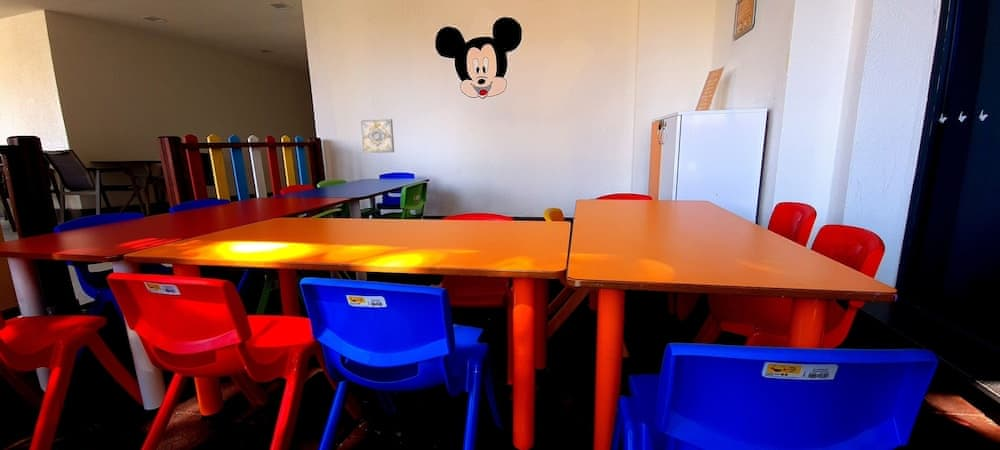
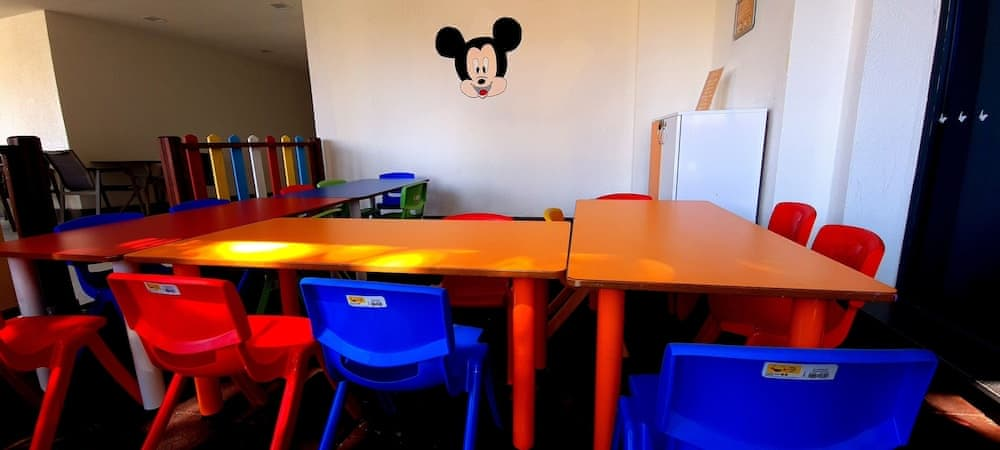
- wall art [360,118,395,154]
